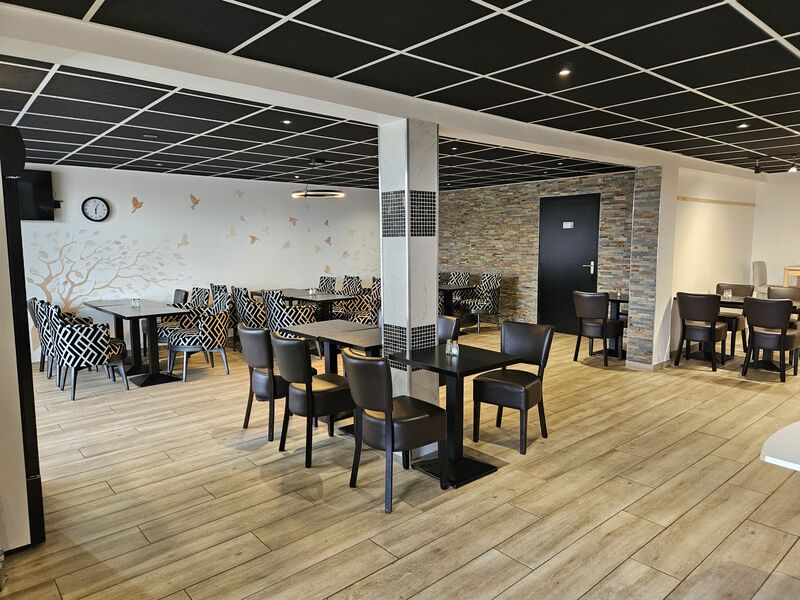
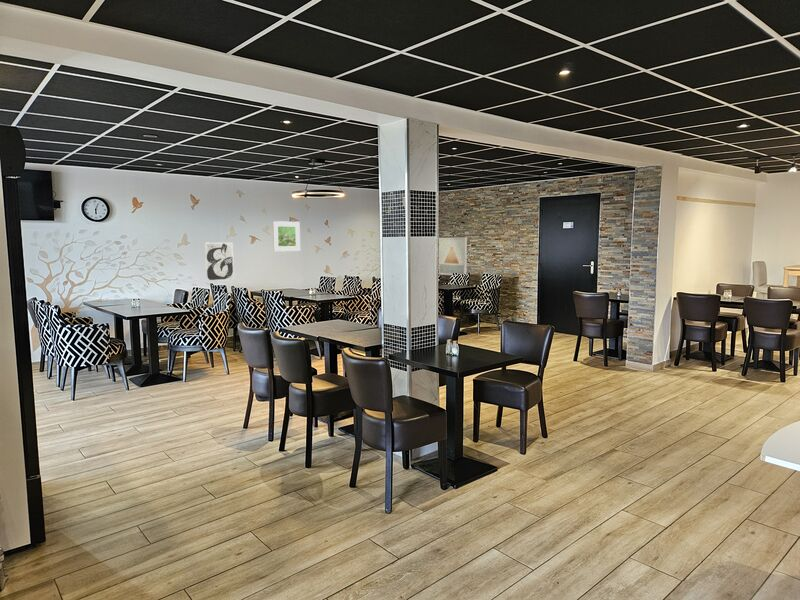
+ wall art [204,241,235,282]
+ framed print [272,220,301,252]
+ wall art [438,237,468,276]
